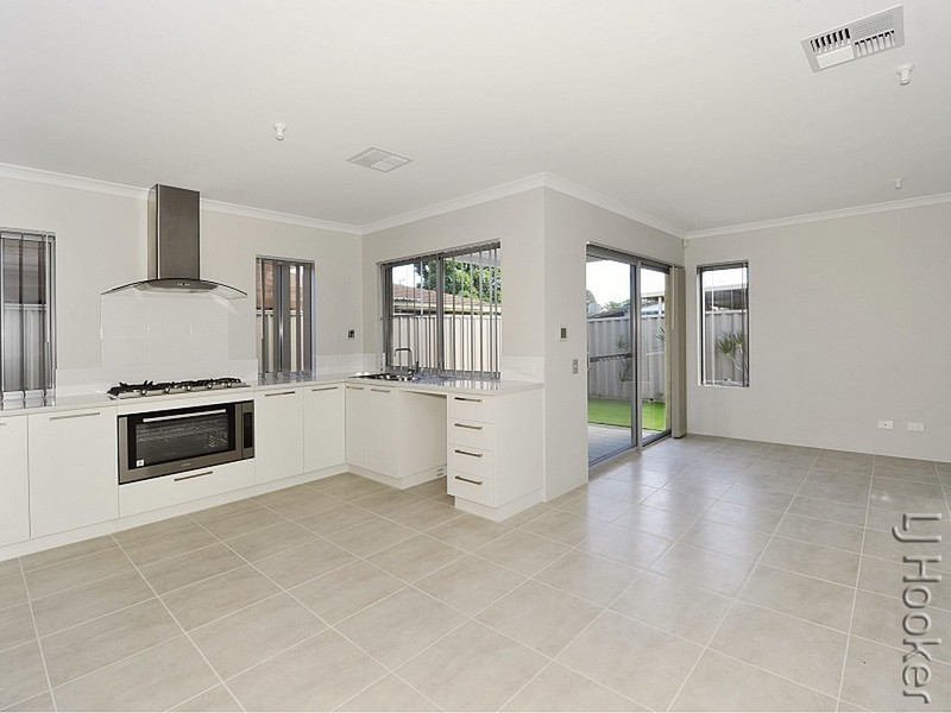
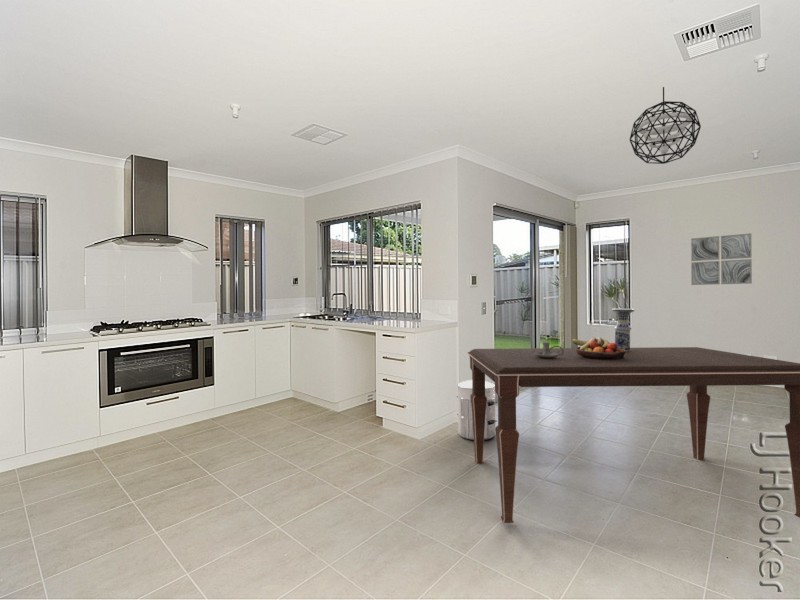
+ pendant light [629,86,702,165]
+ dining table [466,346,800,524]
+ fruit bowl [571,336,626,360]
+ waste bin [456,379,498,441]
+ vase [611,308,635,351]
+ candle holder [534,341,564,358]
+ wall art [690,232,753,286]
